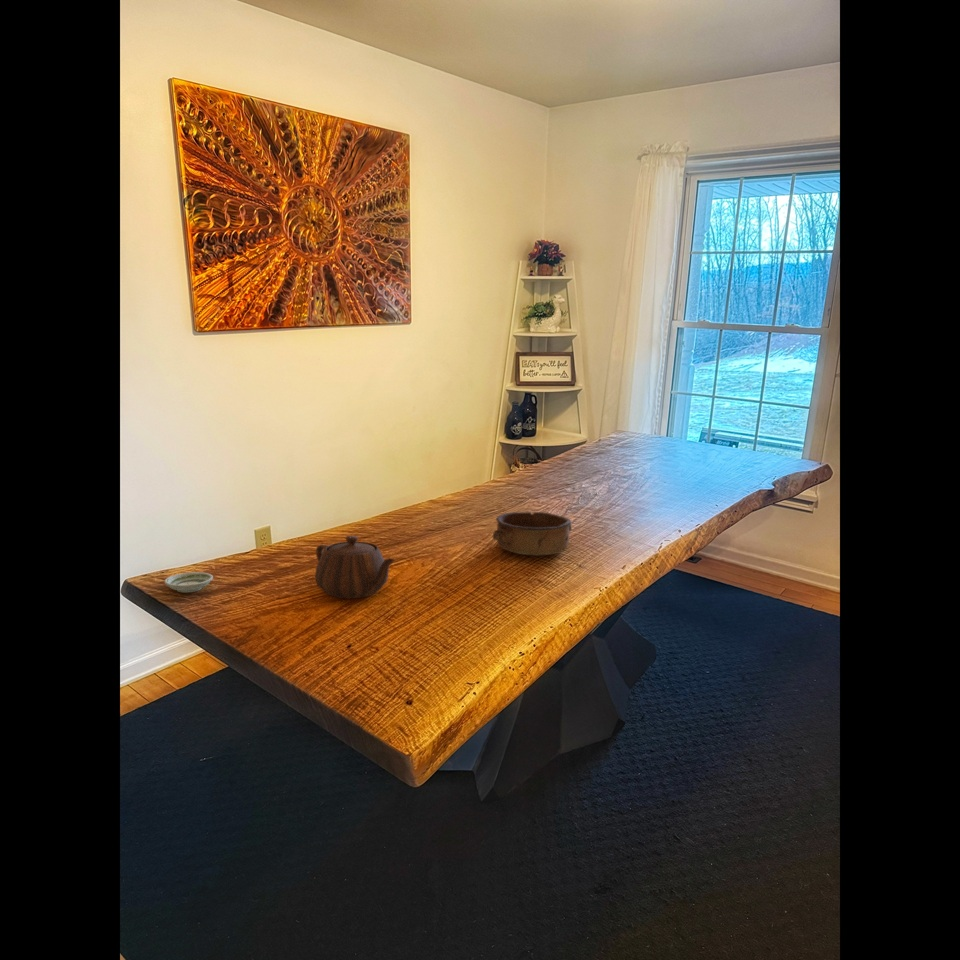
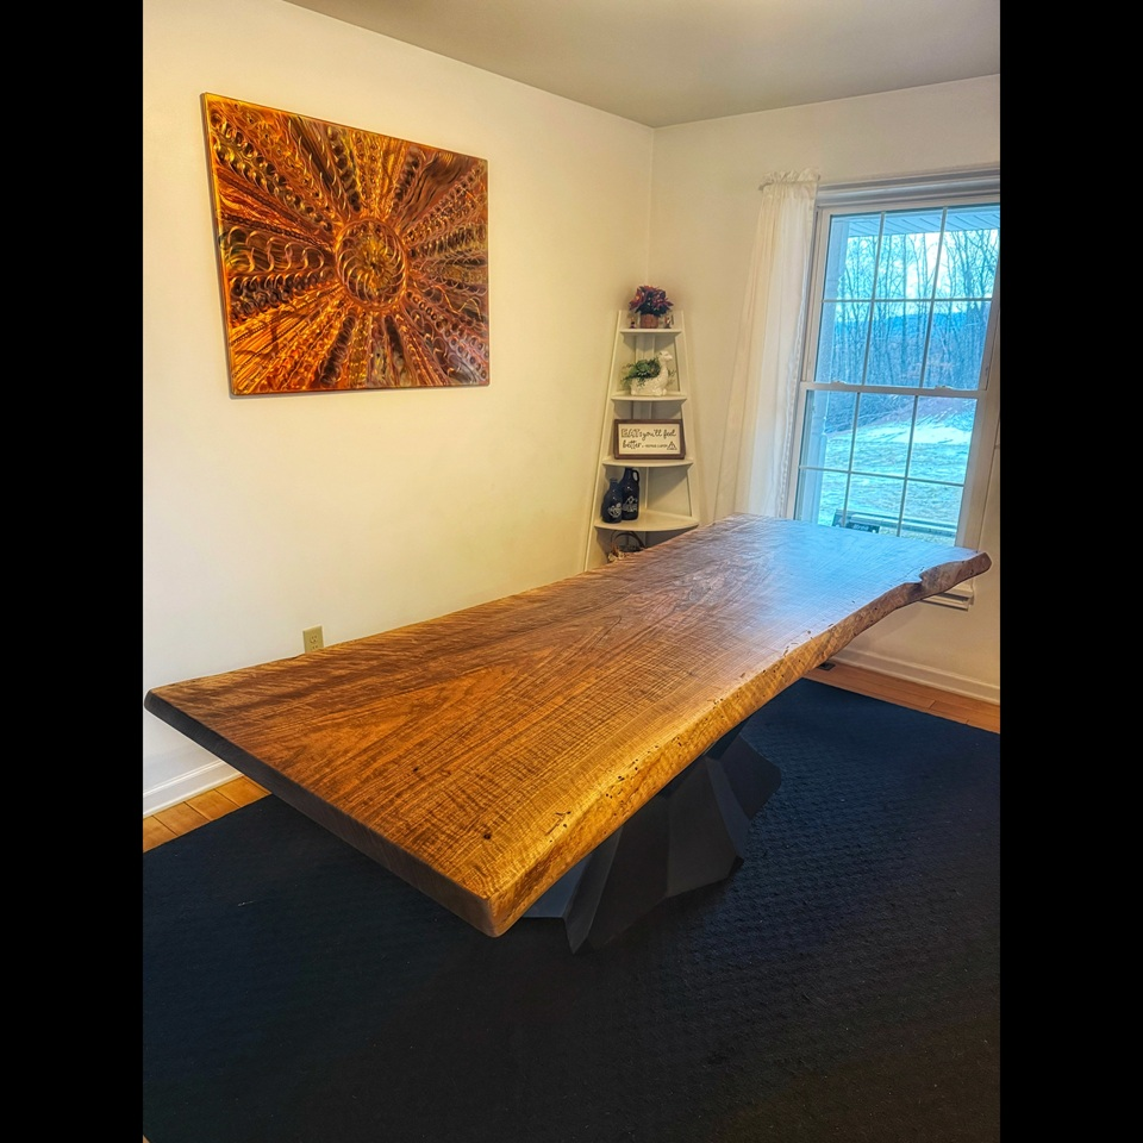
- saucer [163,571,214,593]
- teapot [314,535,396,600]
- bowl [491,511,573,556]
